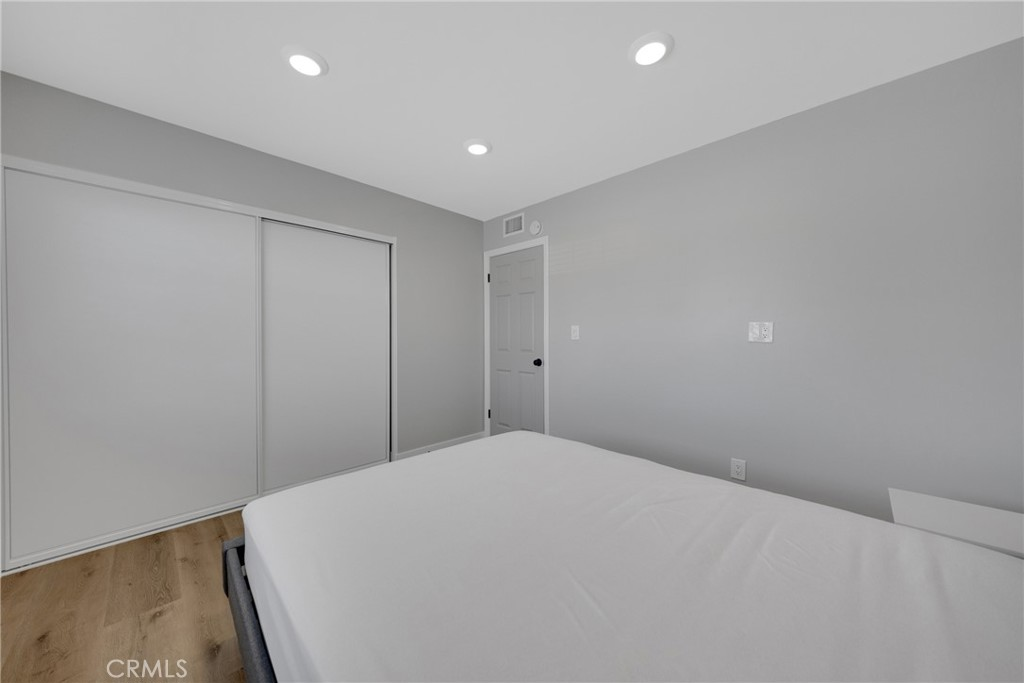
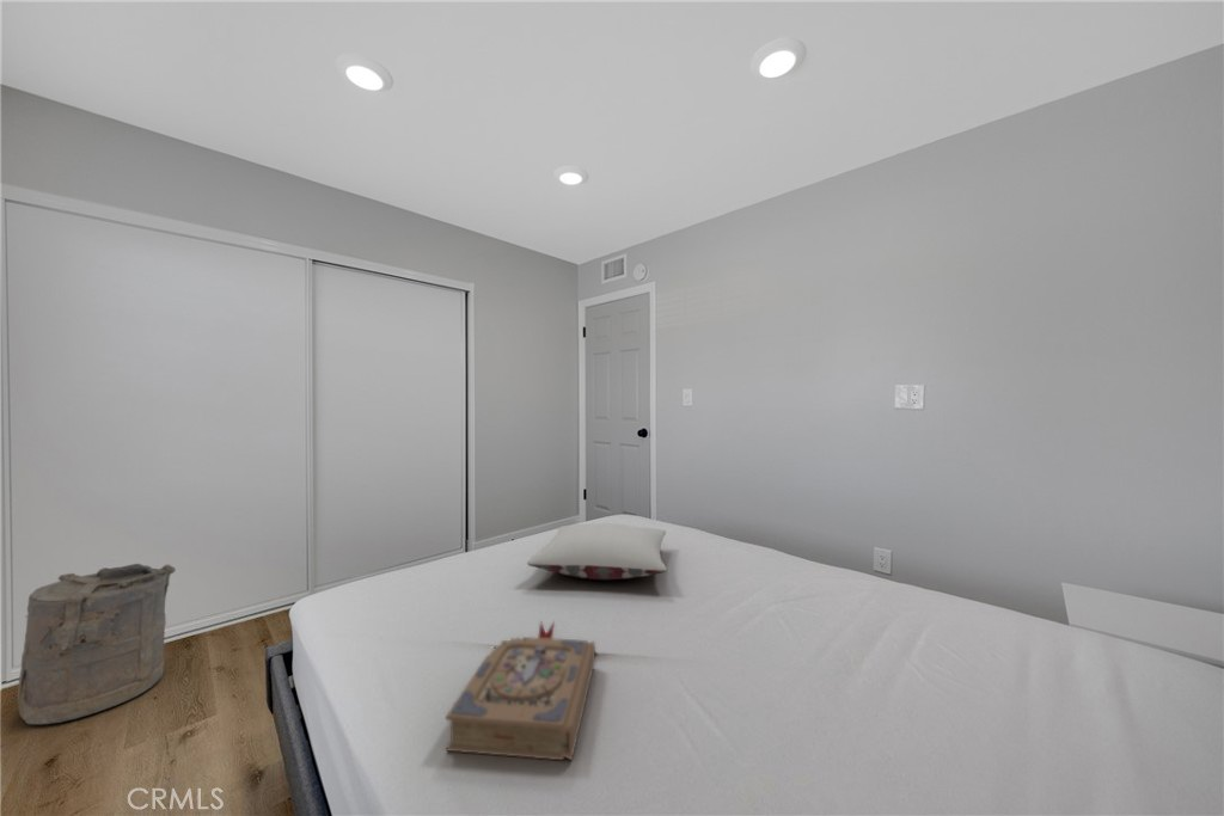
+ pillow [526,522,668,581]
+ book [445,619,596,762]
+ laundry hamper [17,563,177,725]
